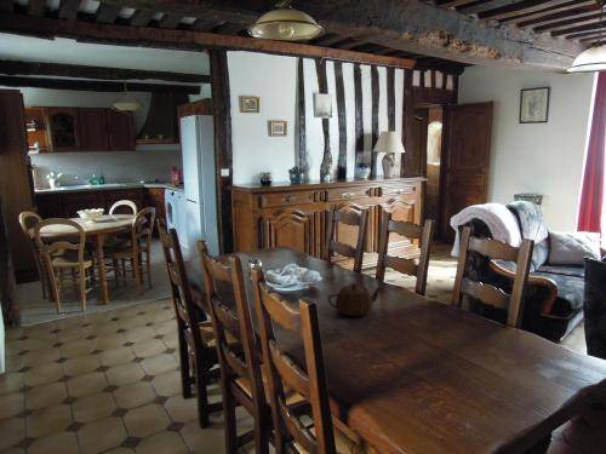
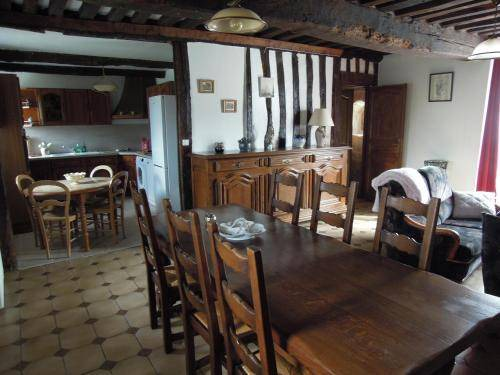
- teapot [326,282,384,317]
